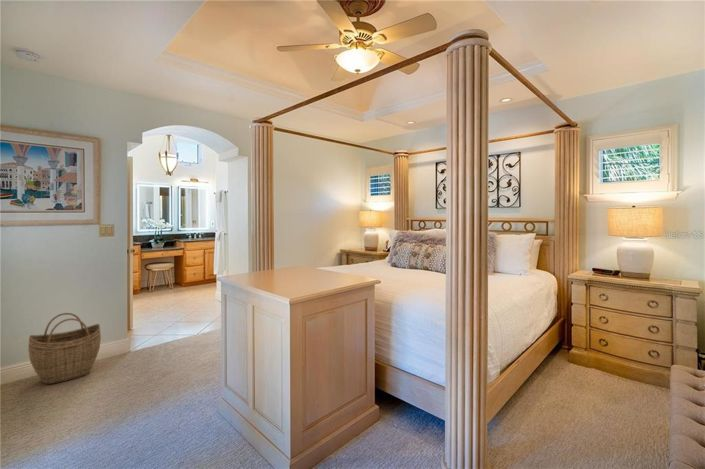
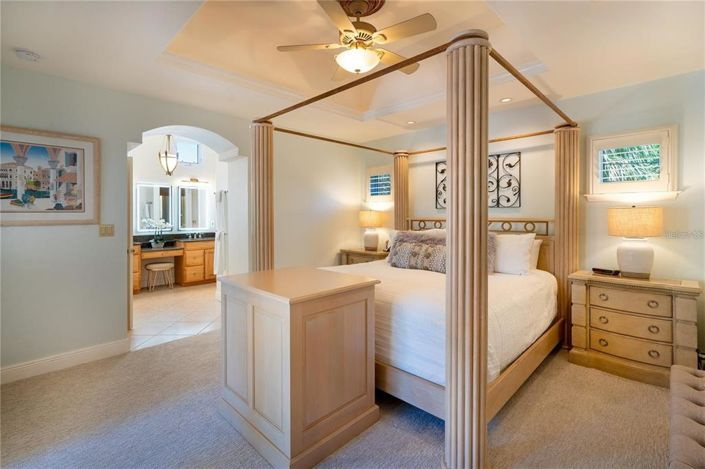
- woven basket [27,312,102,385]
